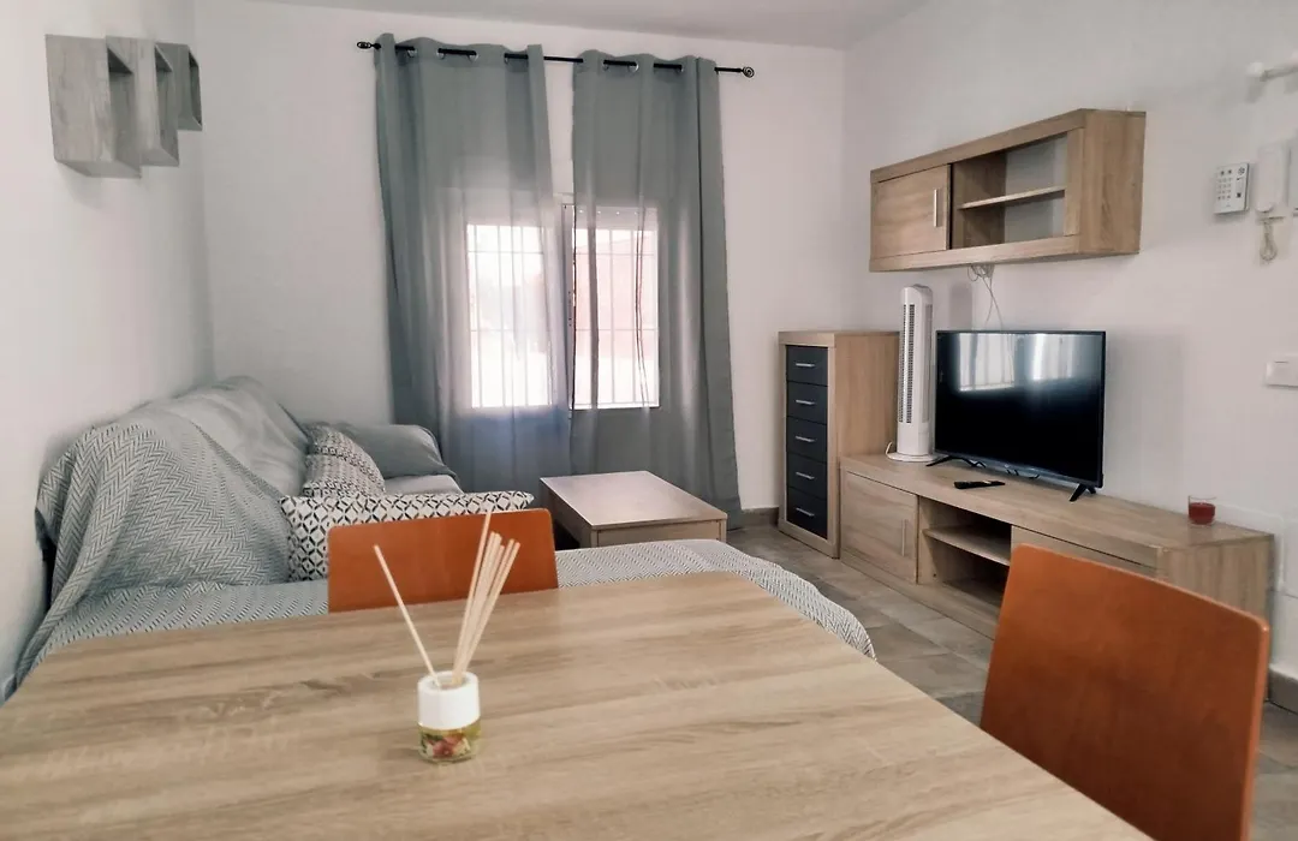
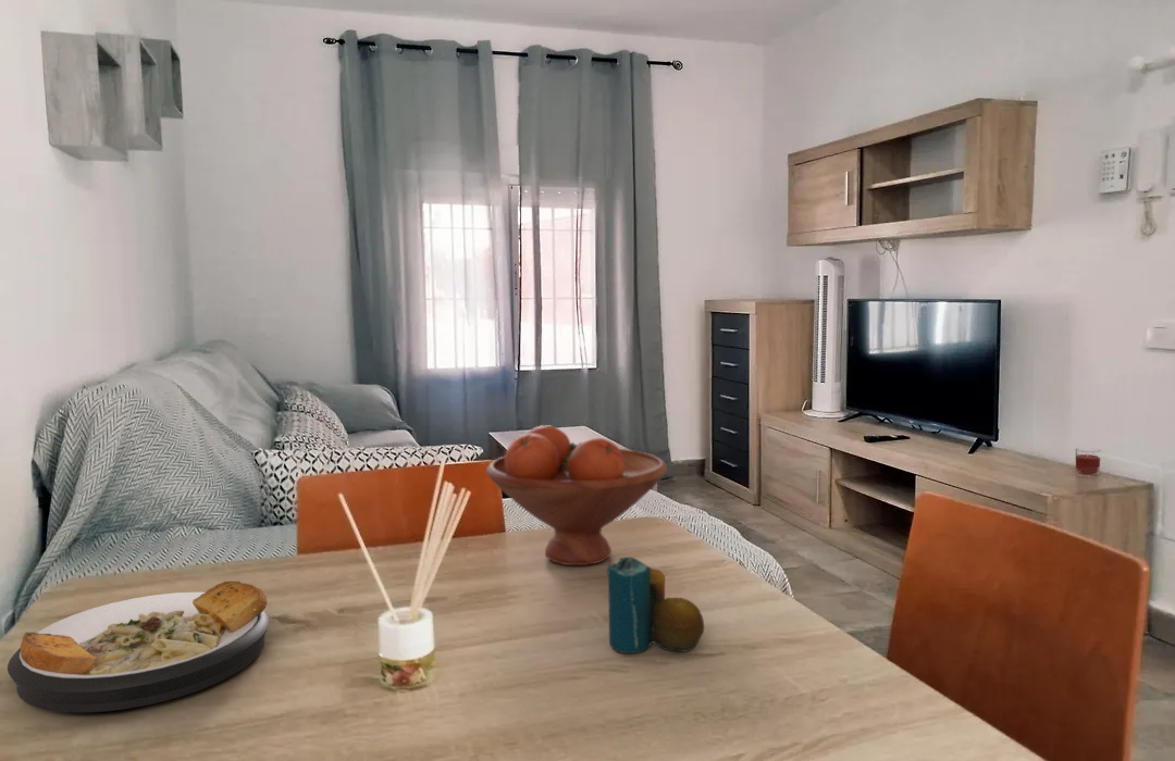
+ fruit bowl [485,424,669,566]
+ plate [7,579,271,713]
+ candle [606,557,705,654]
